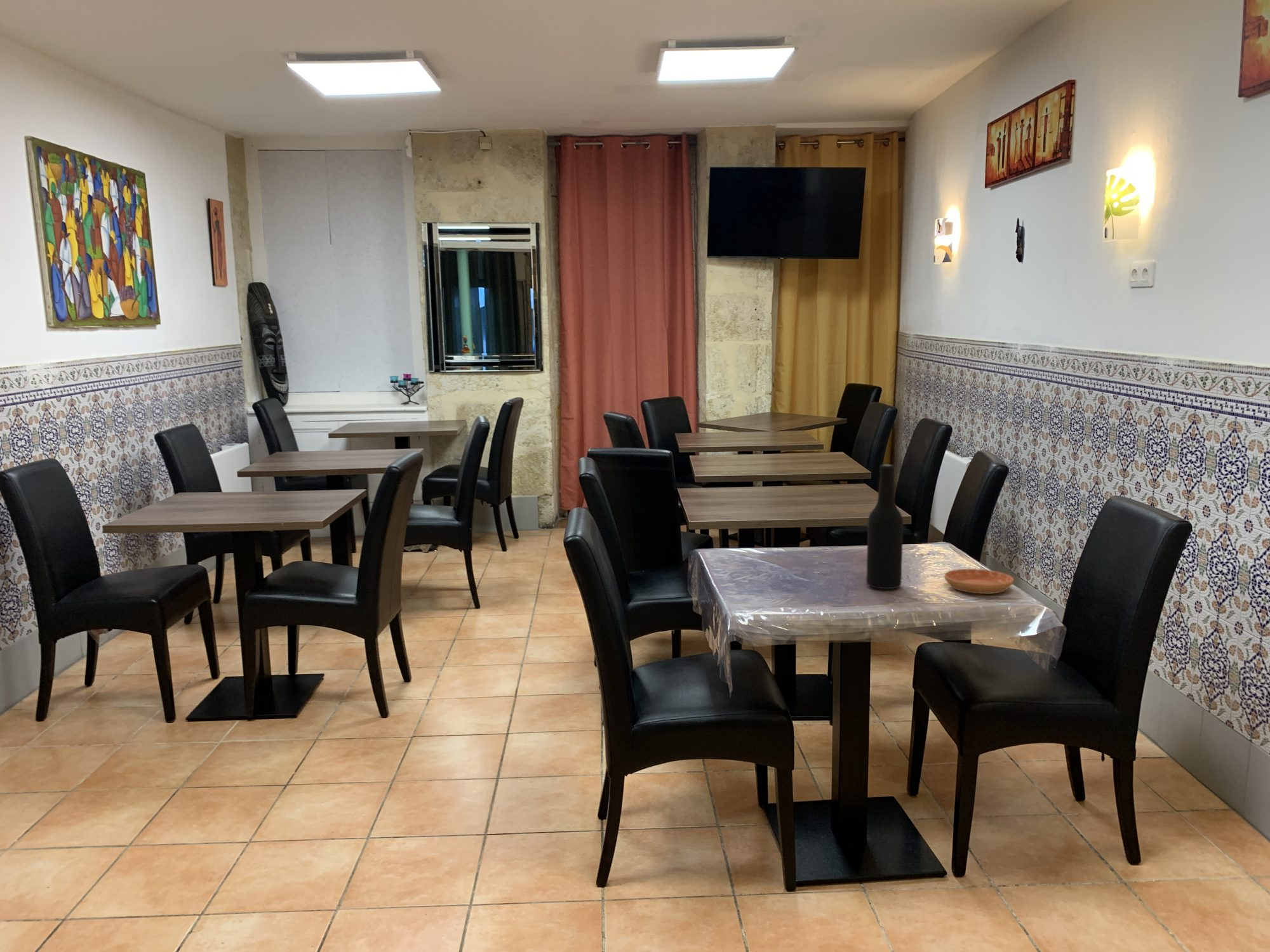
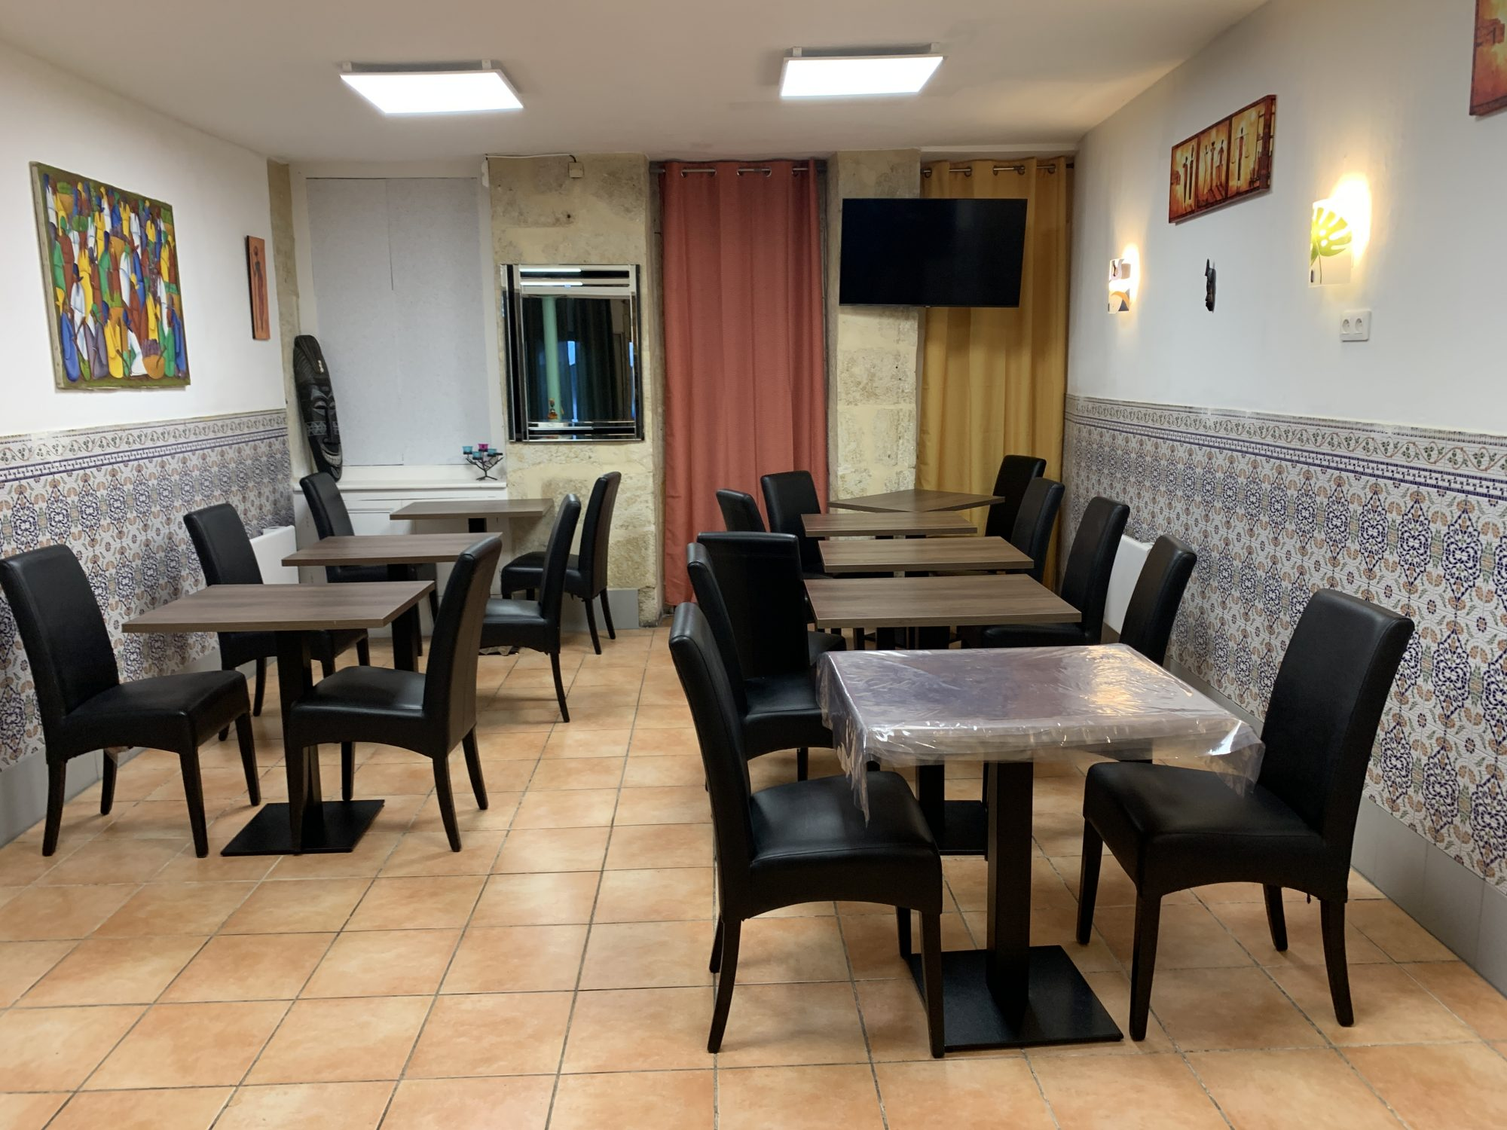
- bottle [866,464,904,591]
- saucer [944,568,1015,595]
